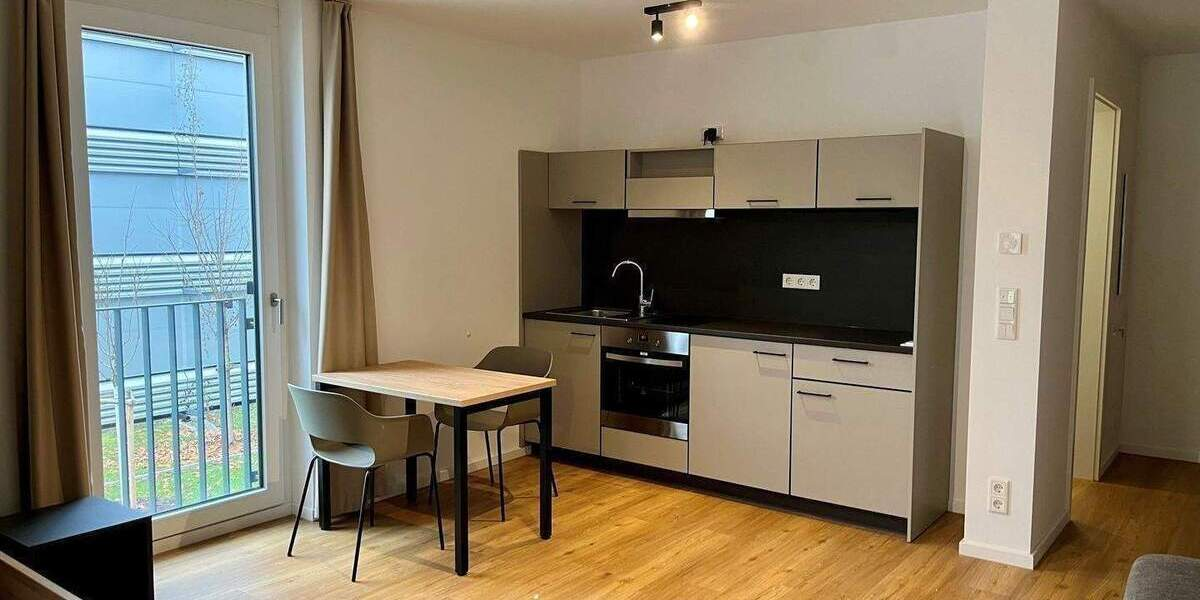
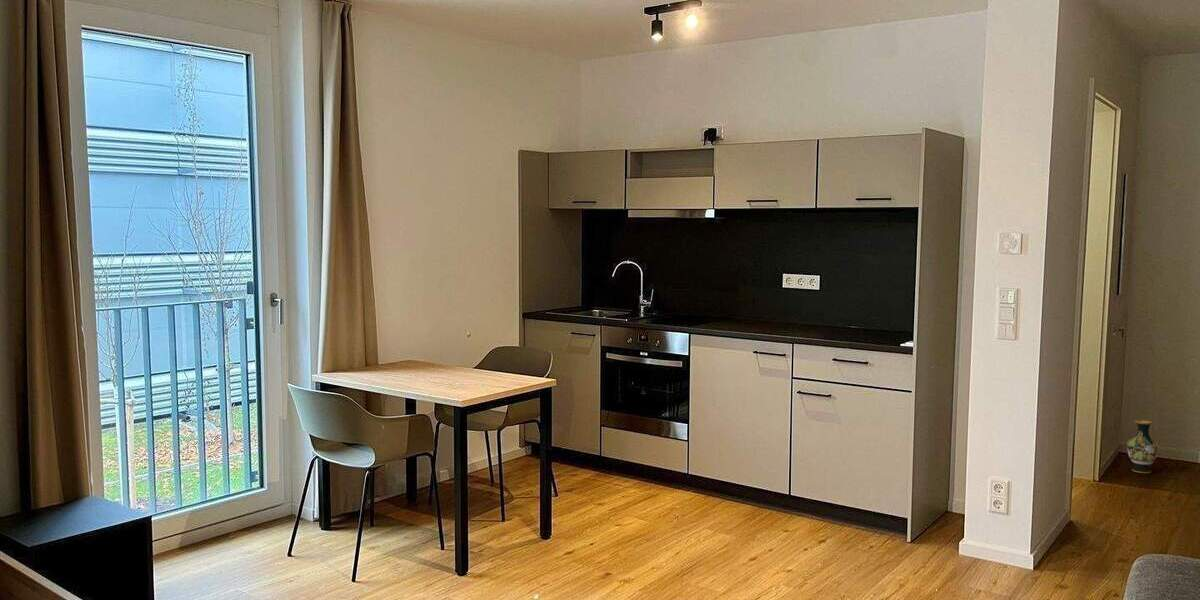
+ vase [1126,419,1159,474]
